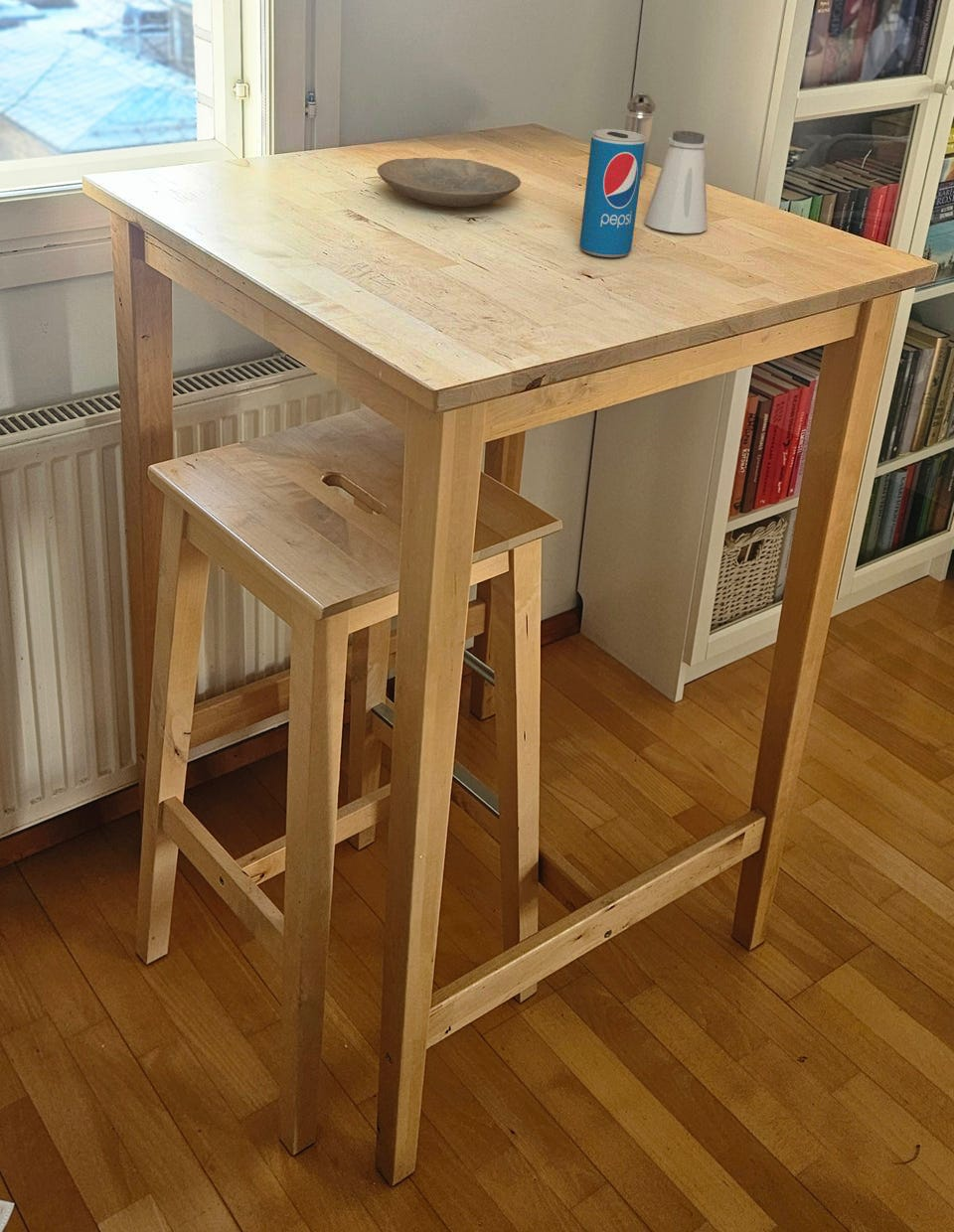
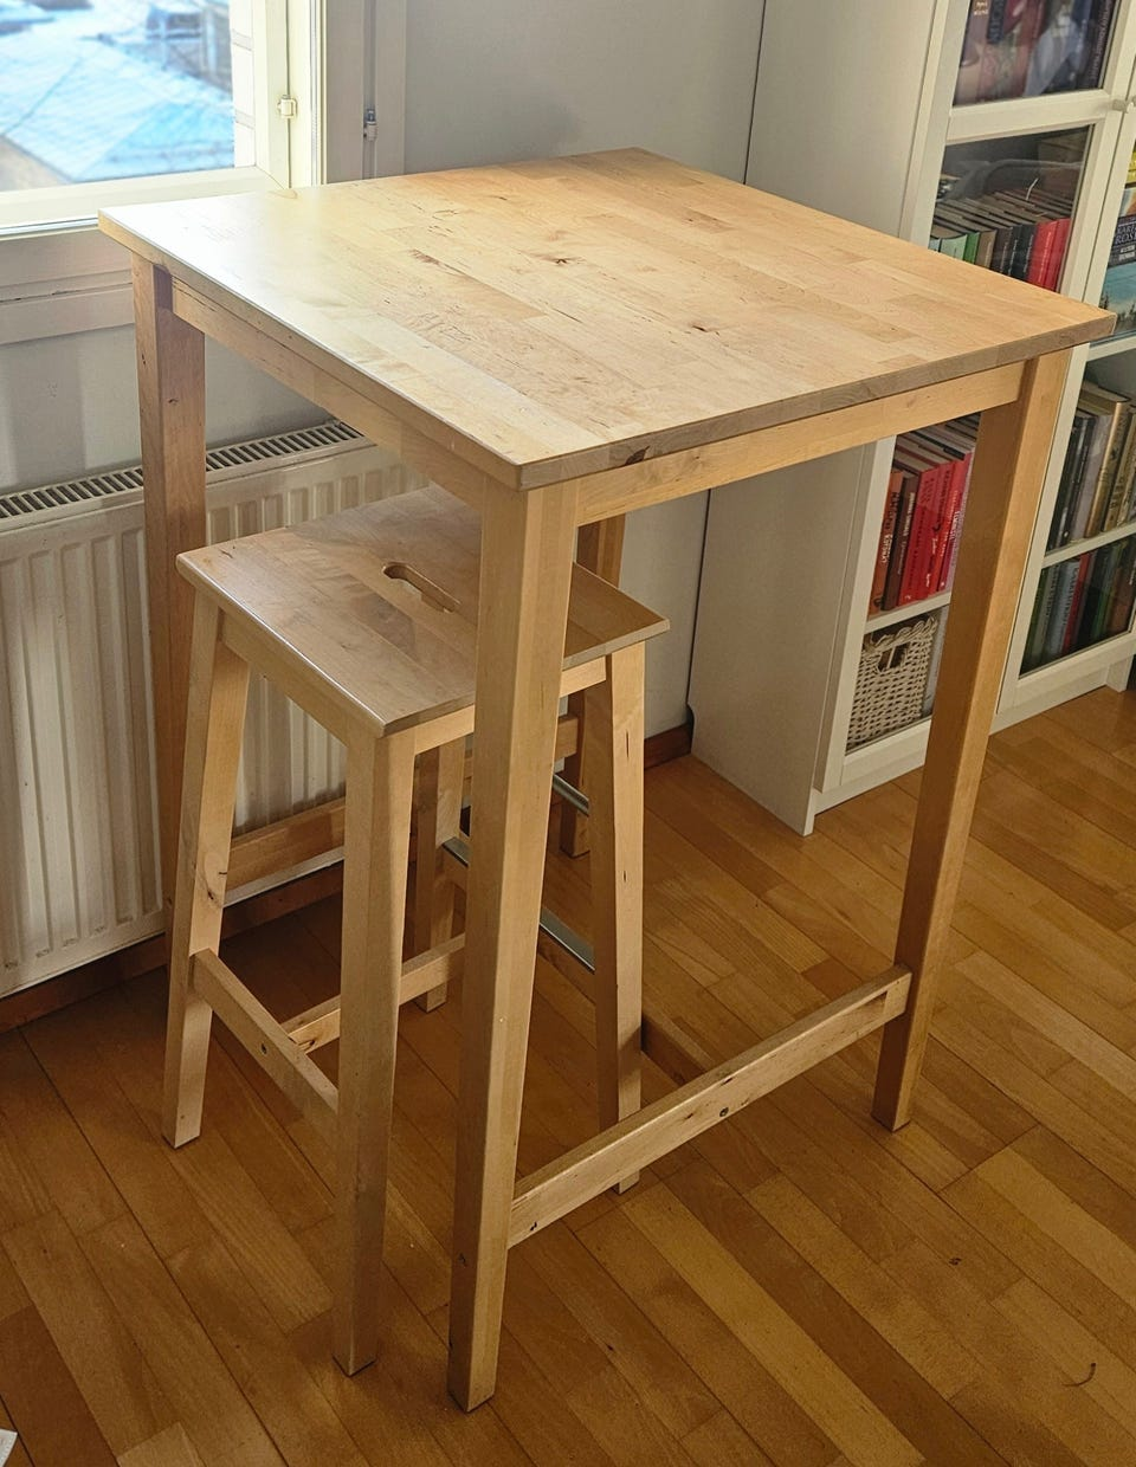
- plate [377,157,522,208]
- shaker [624,91,657,178]
- saltshaker [643,130,709,234]
- beverage can [578,128,645,258]
